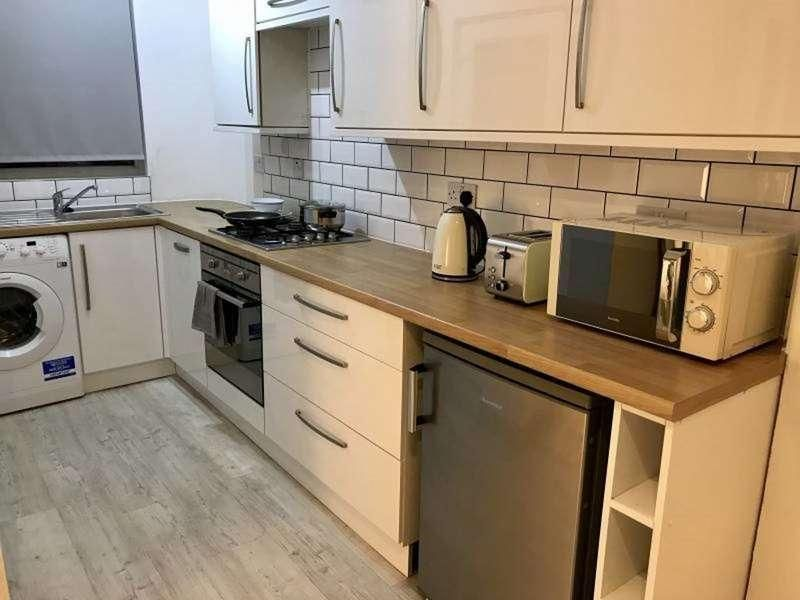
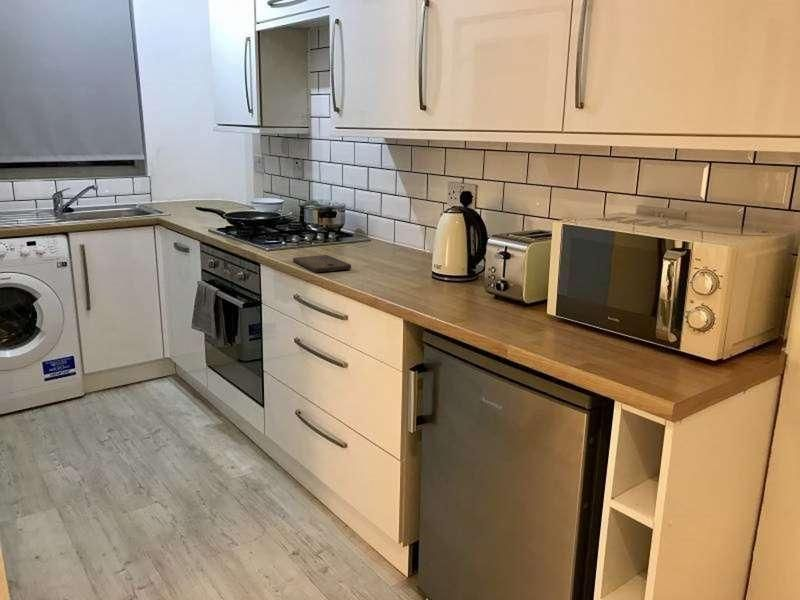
+ cutting board [292,254,352,273]
